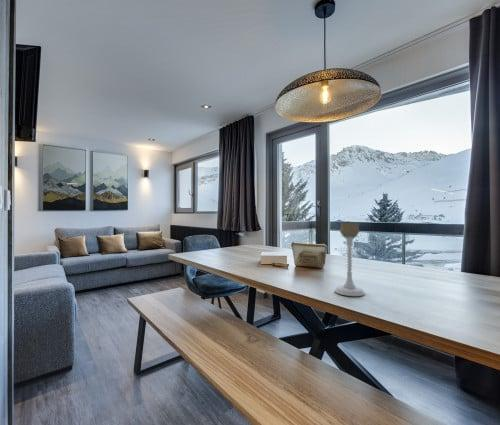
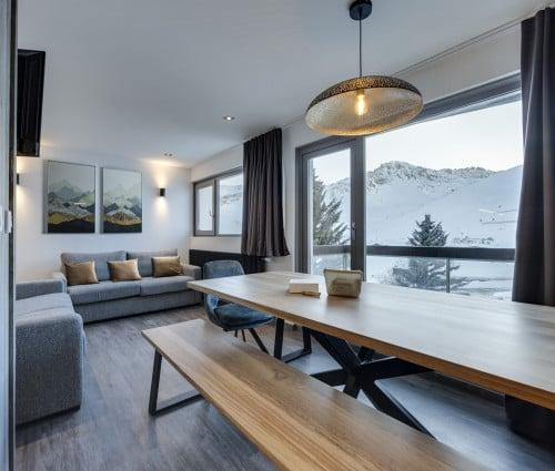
- candle holder [334,221,366,297]
